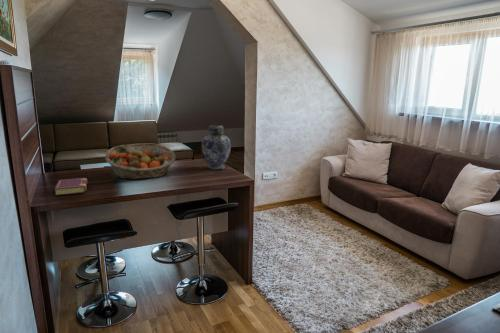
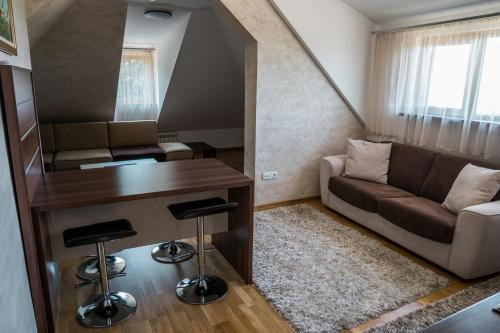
- book [53,177,88,197]
- fruit basket [104,142,177,180]
- vase [201,124,232,171]
